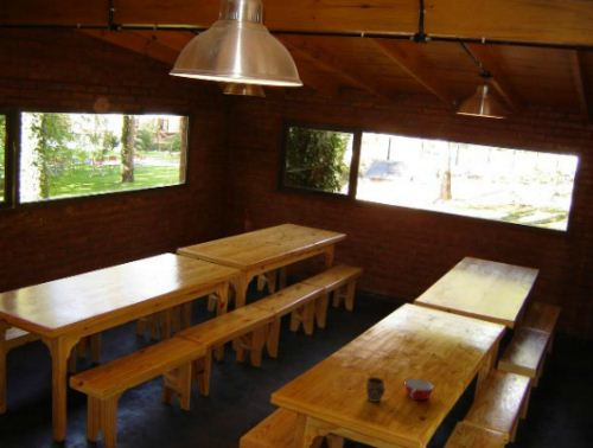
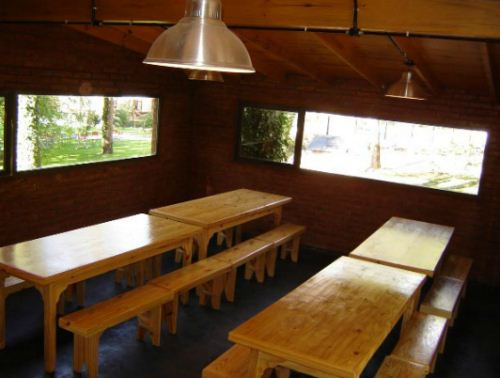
- mug [365,376,387,403]
- bowl [404,378,434,402]
